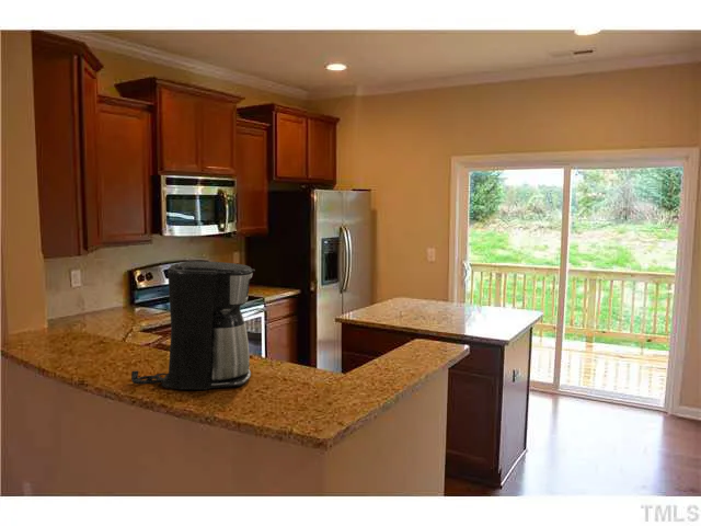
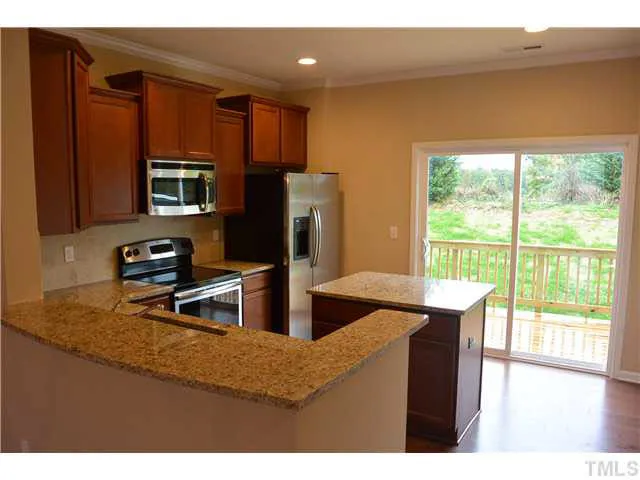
- coffee maker [130,260,256,391]
